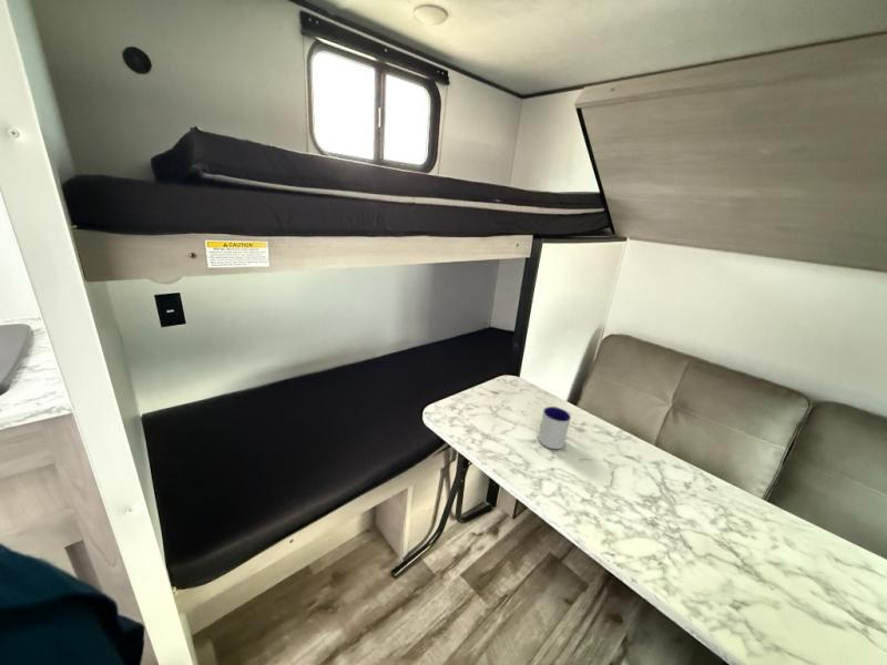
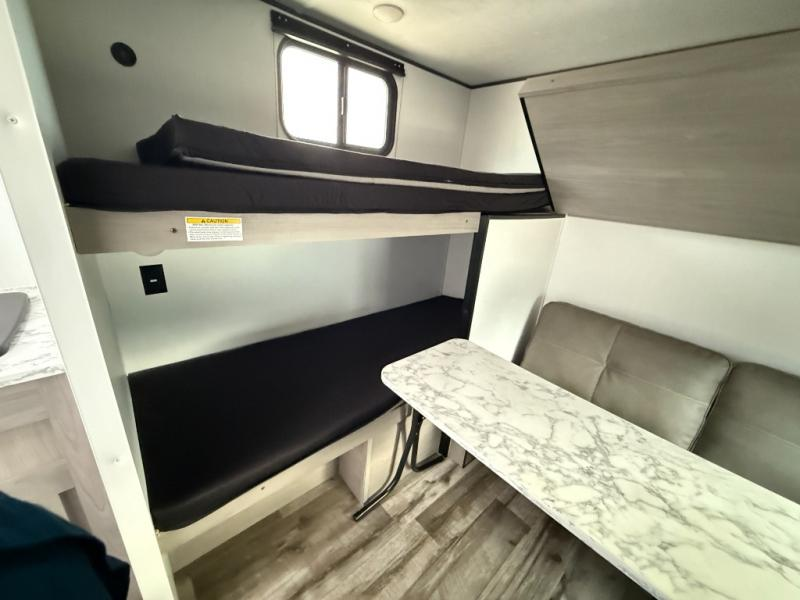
- mug [537,406,572,450]
